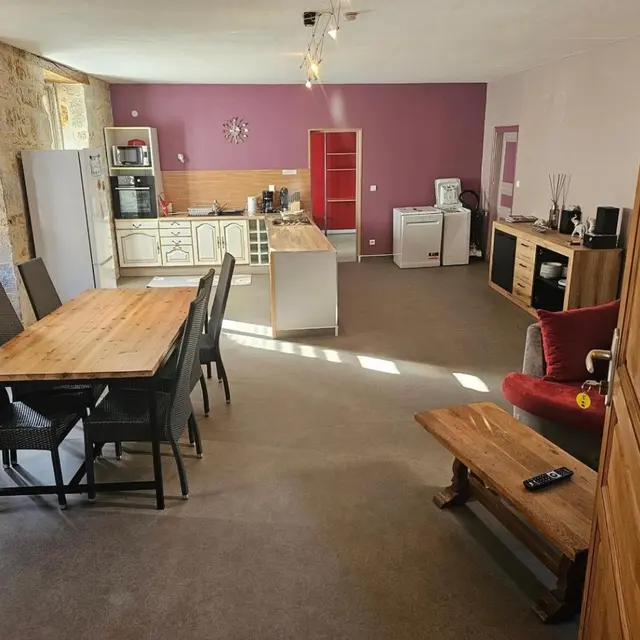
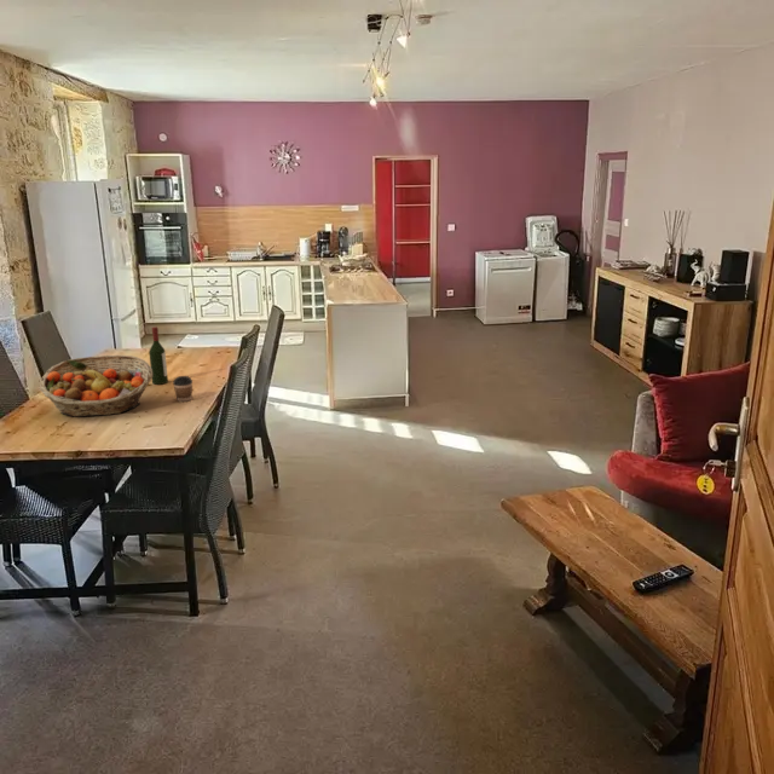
+ wine bottle [148,325,169,386]
+ coffee cup [172,375,194,403]
+ fruit basket [39,354,152,418]
